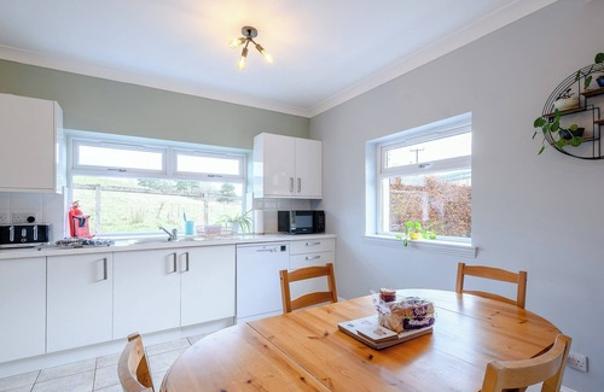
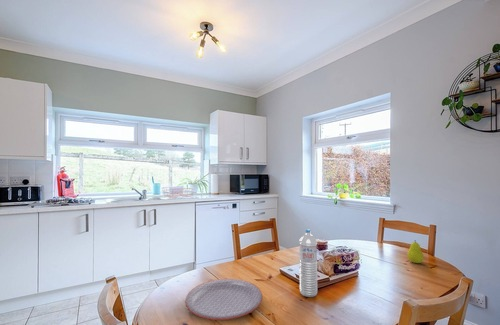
+ plate [184,278,263,321]
+ fruit [406,241,425,264]
+ water bottle [298,228,318,298]
